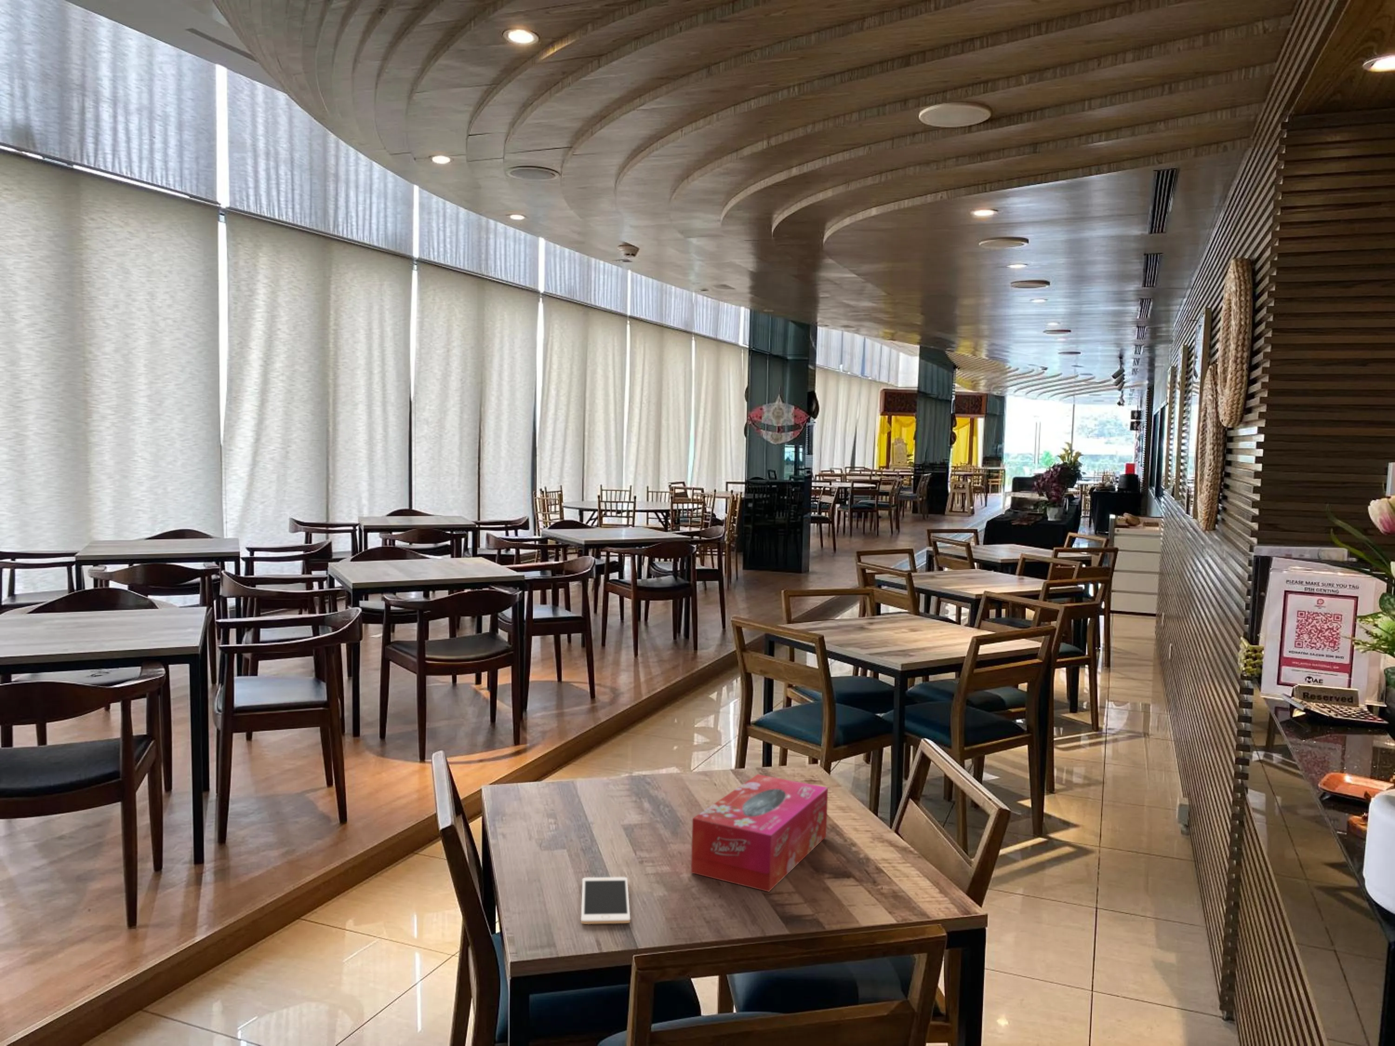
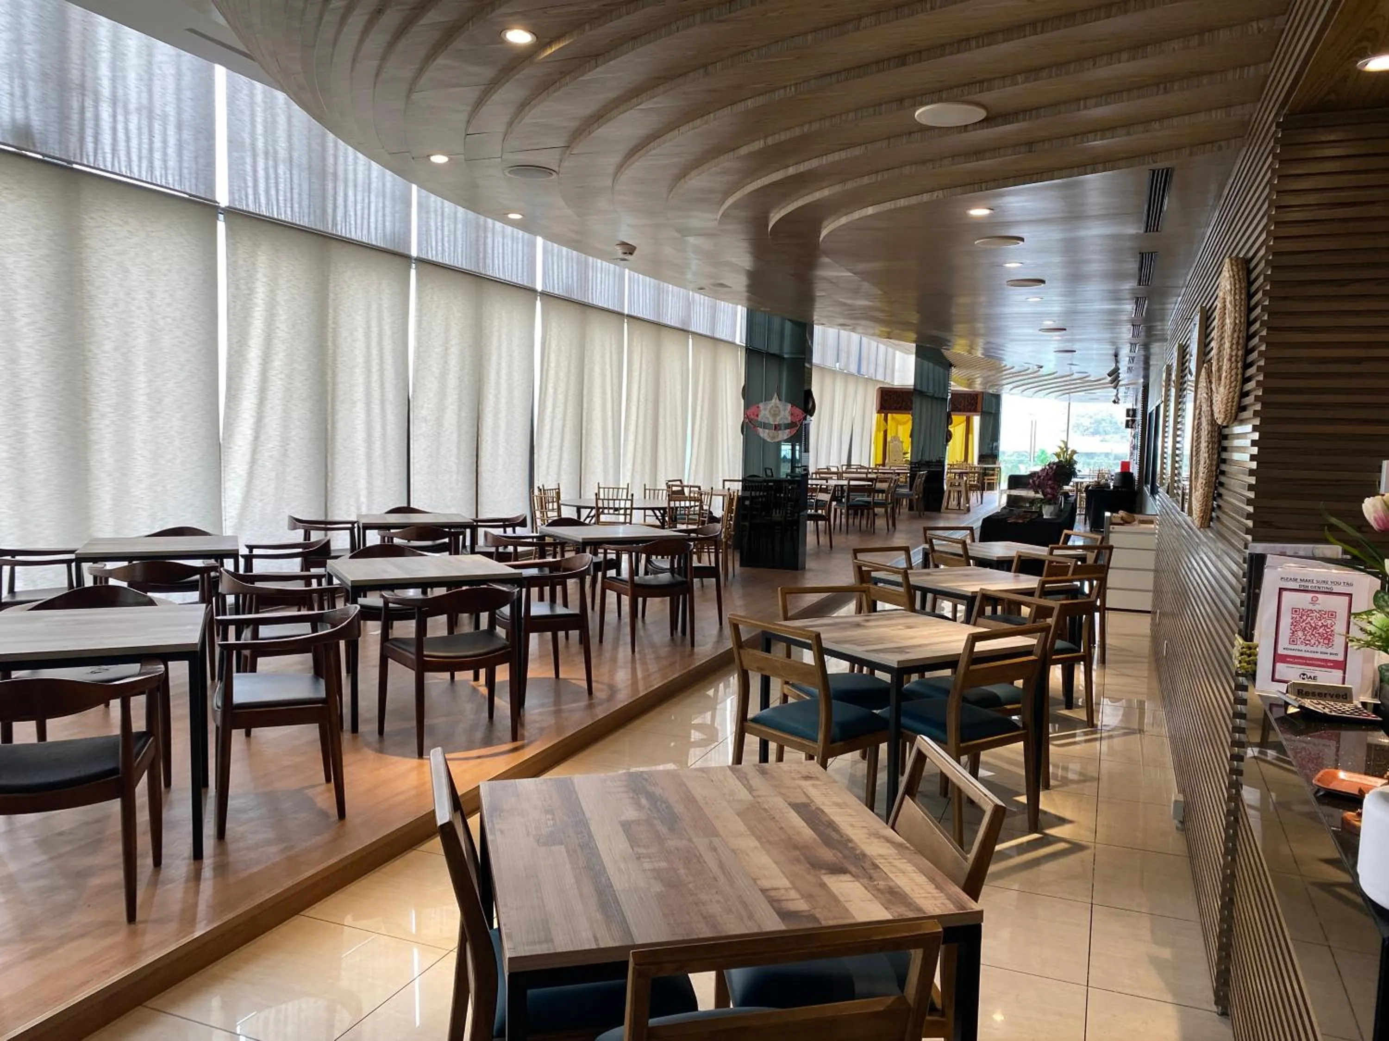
- cell phone [580,877,630,925]
- tissue box [691,774,828,892]
